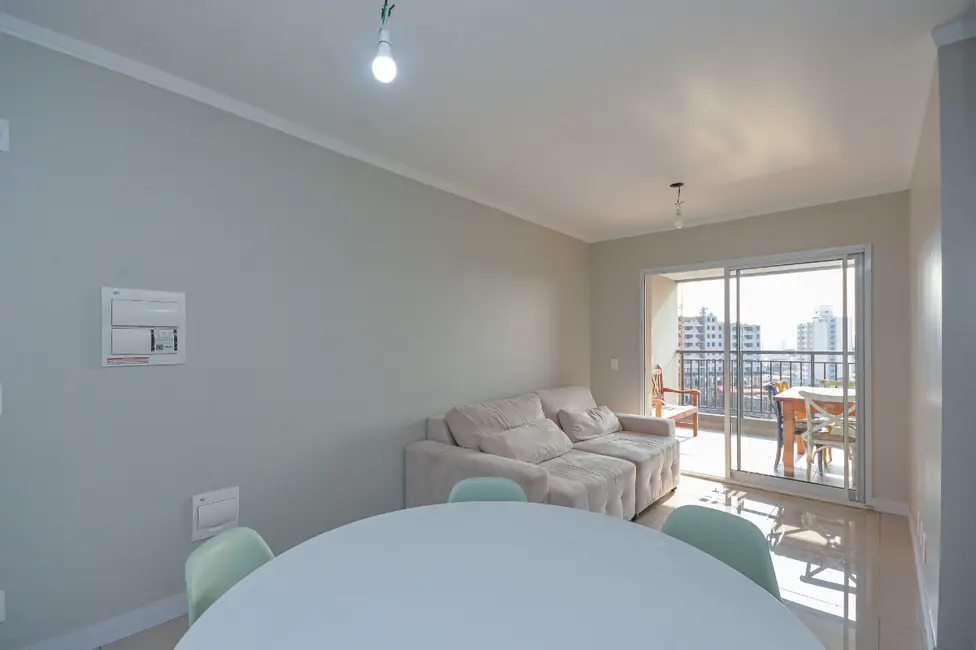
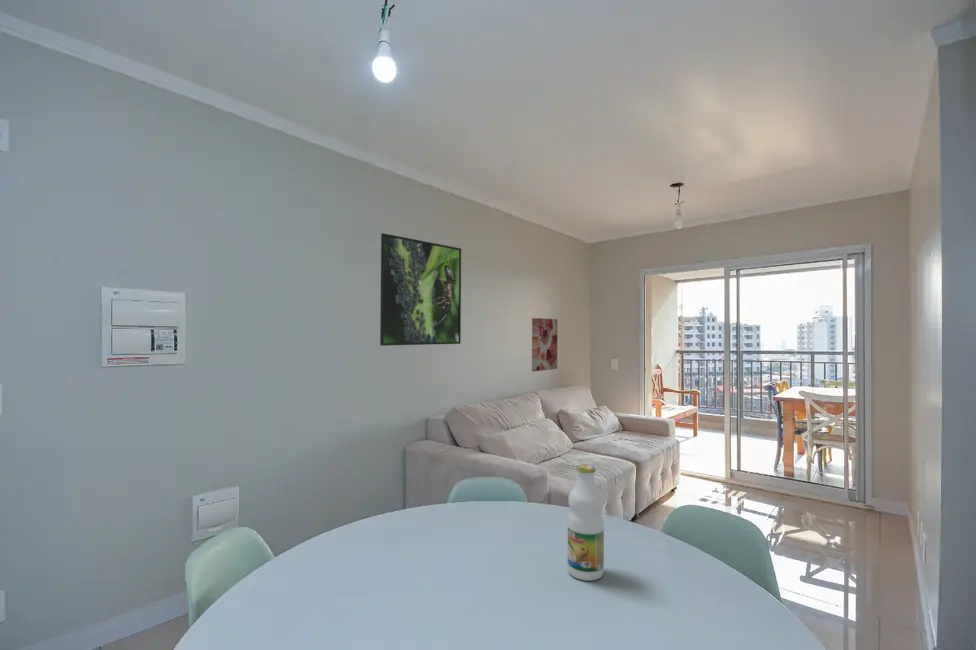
+ wall art [531,317,559,372]
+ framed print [379,232,462,347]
+ bottle [567,463,605,582]
